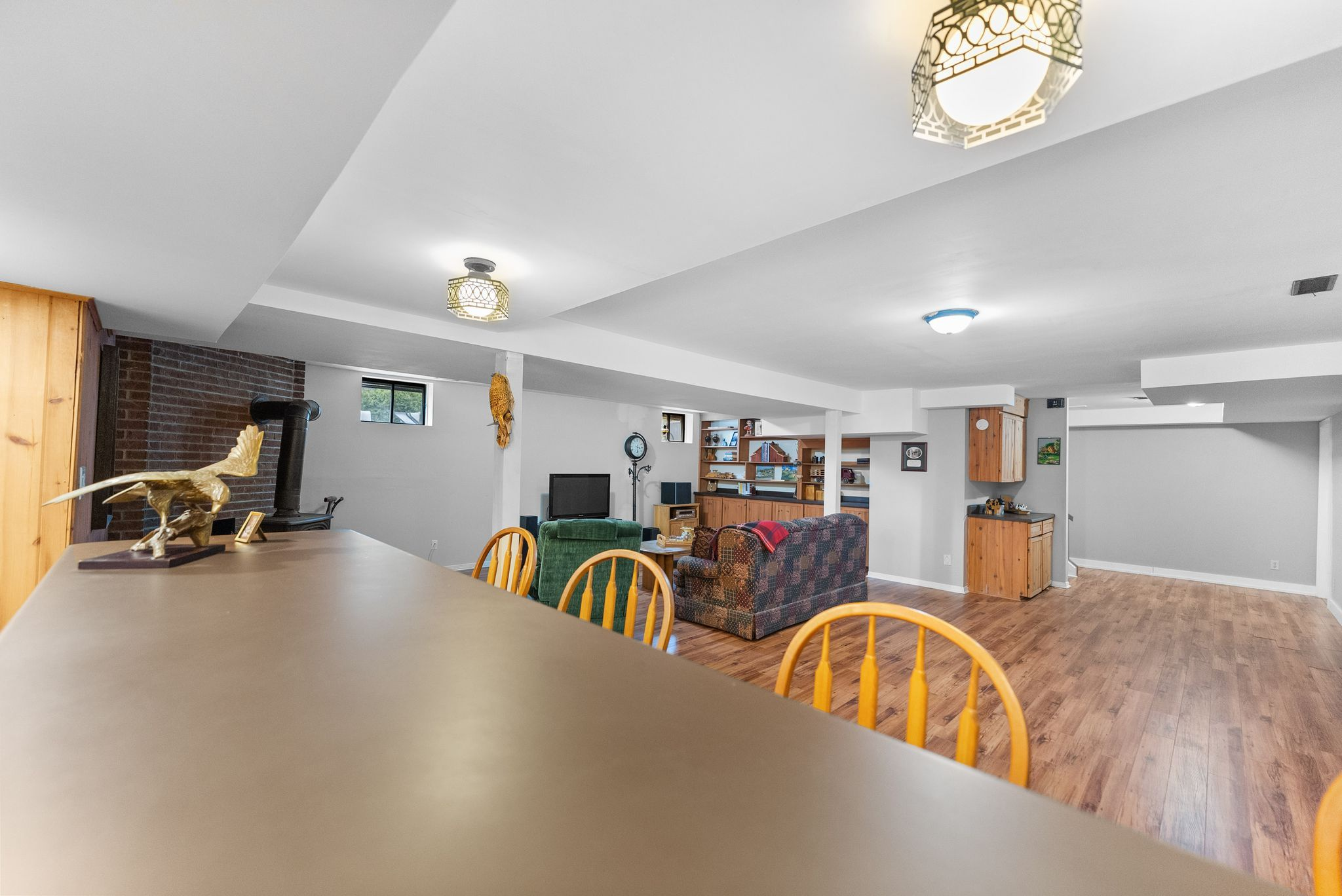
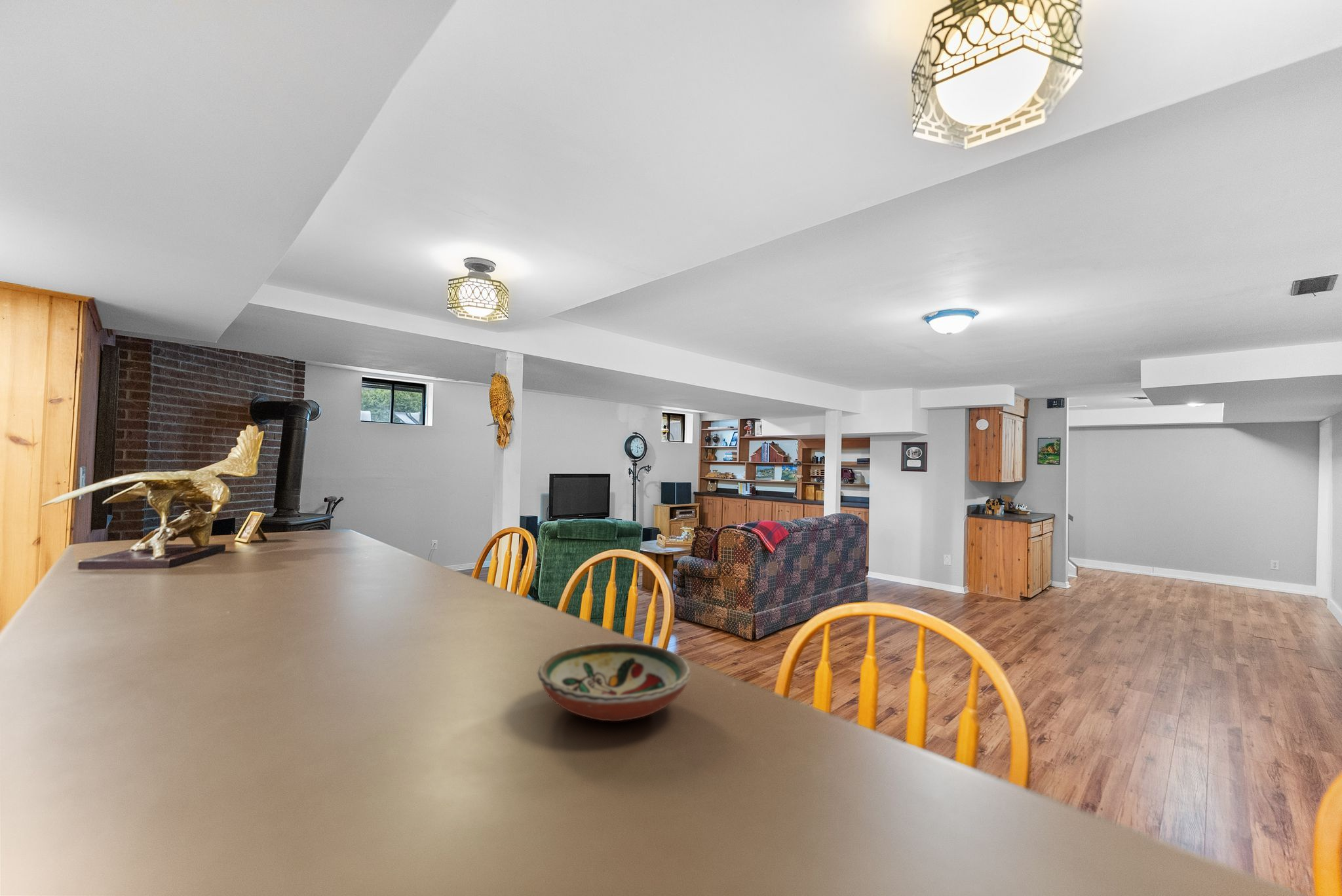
+ decorative bowl [537,642,692,722]
